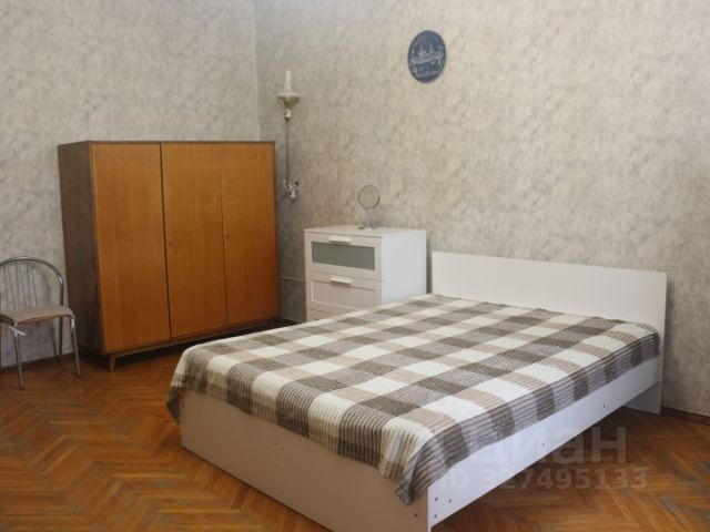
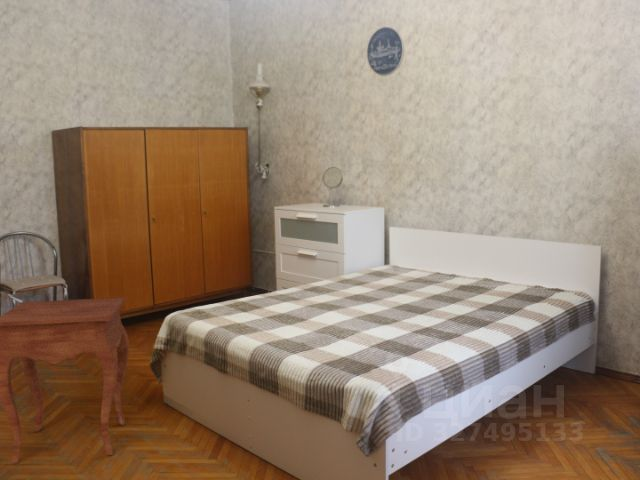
+ side table [0,296,130,465]
